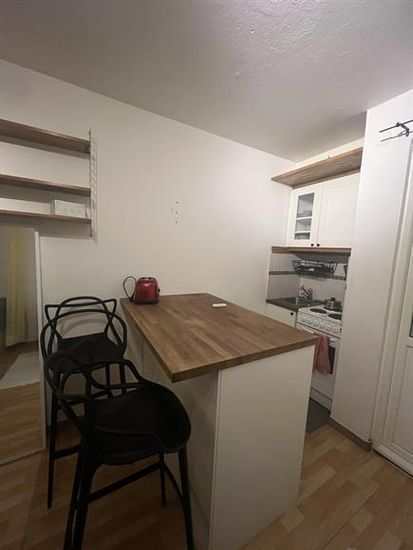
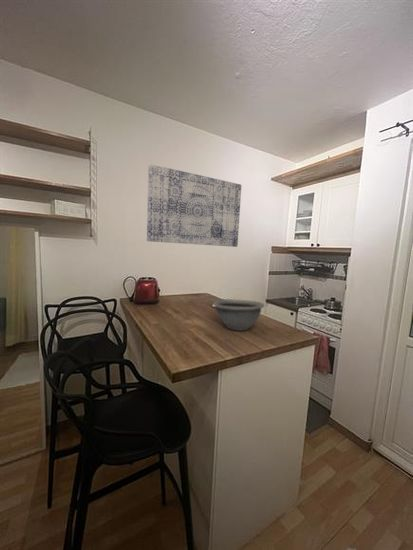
+ bowl [212,298,266,332]
+ wall art [146,163,242,248]
